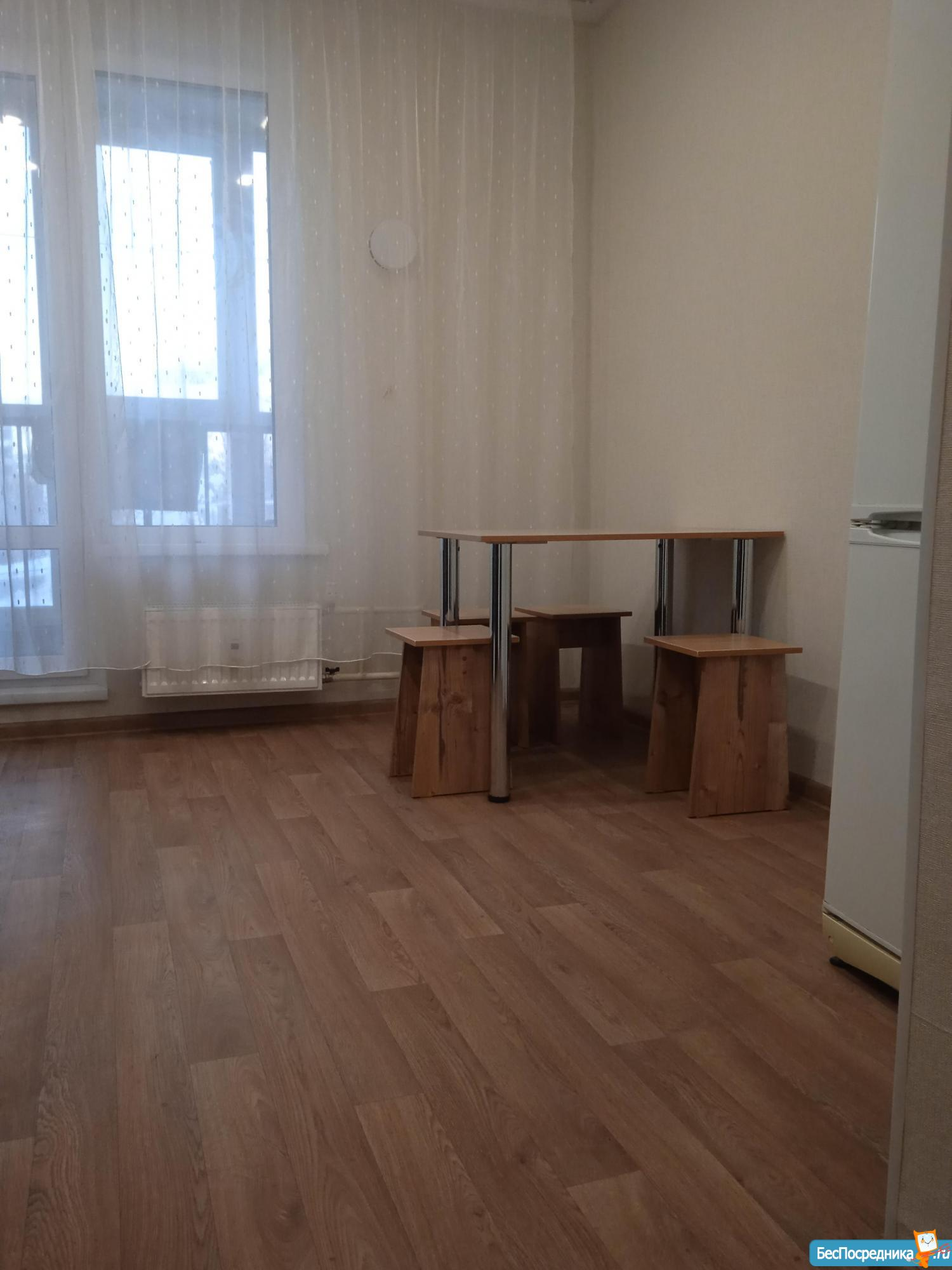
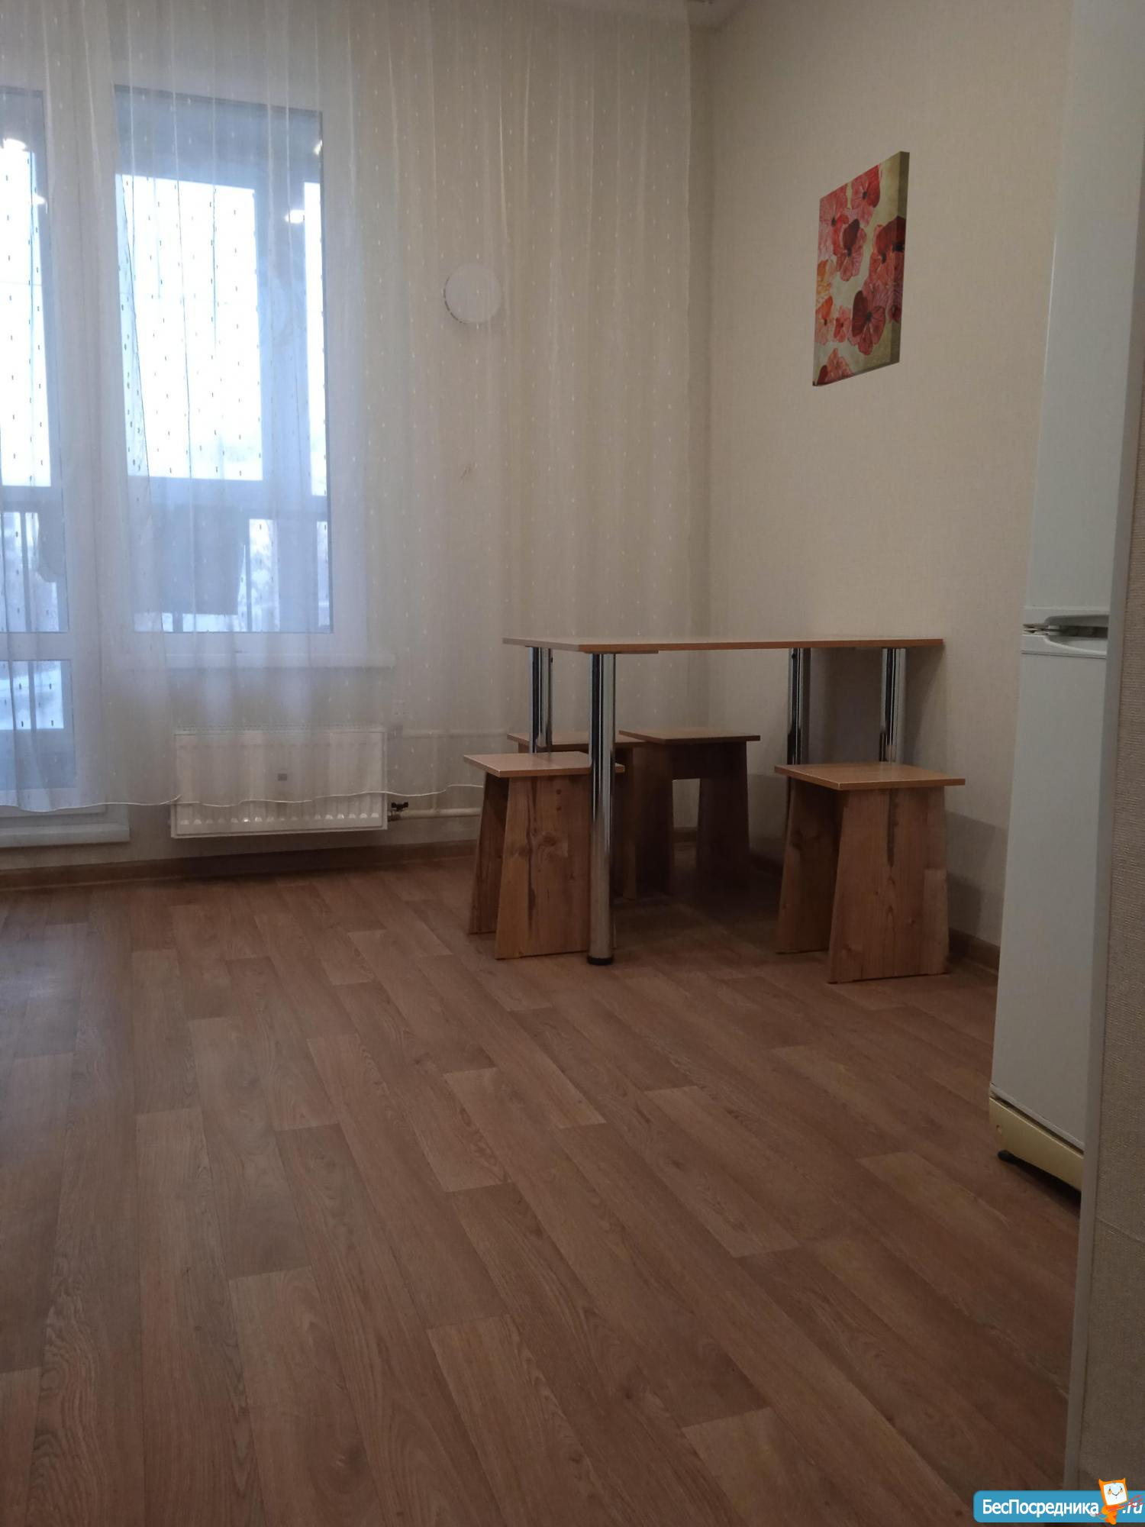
+ wall art [812,150,910,387]
